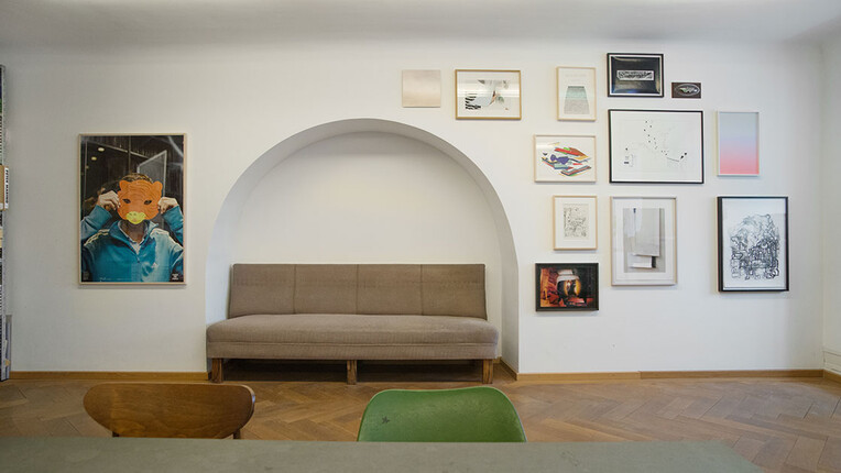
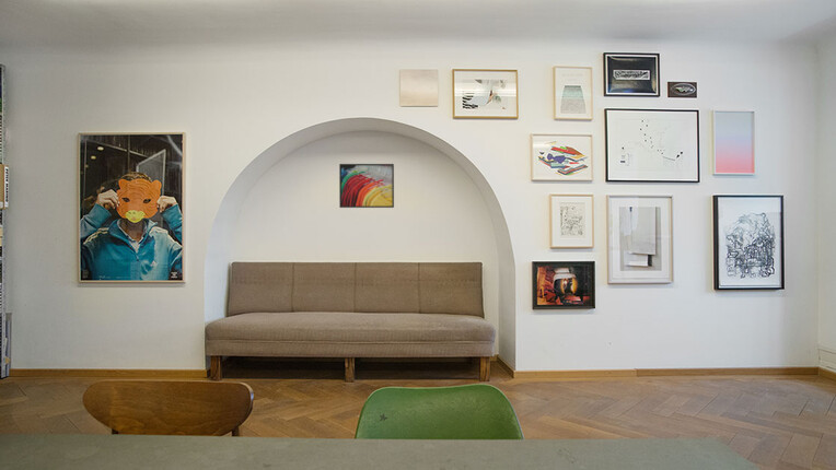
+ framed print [338,163,395,209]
